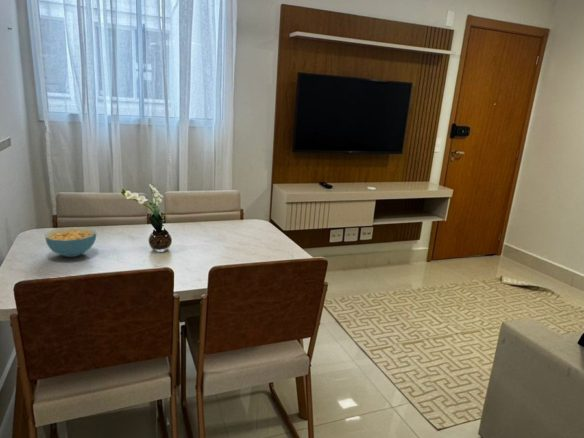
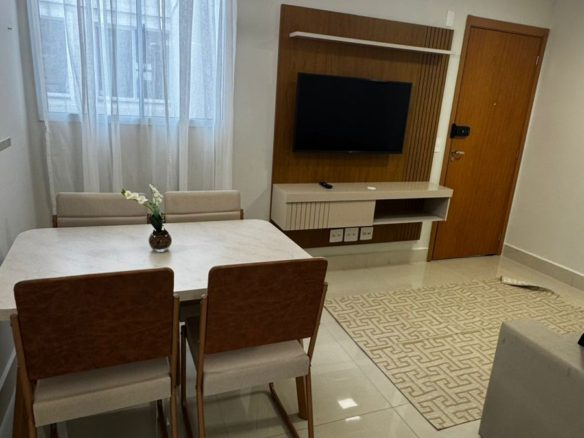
- cereal bowl [44,226,97,258]
